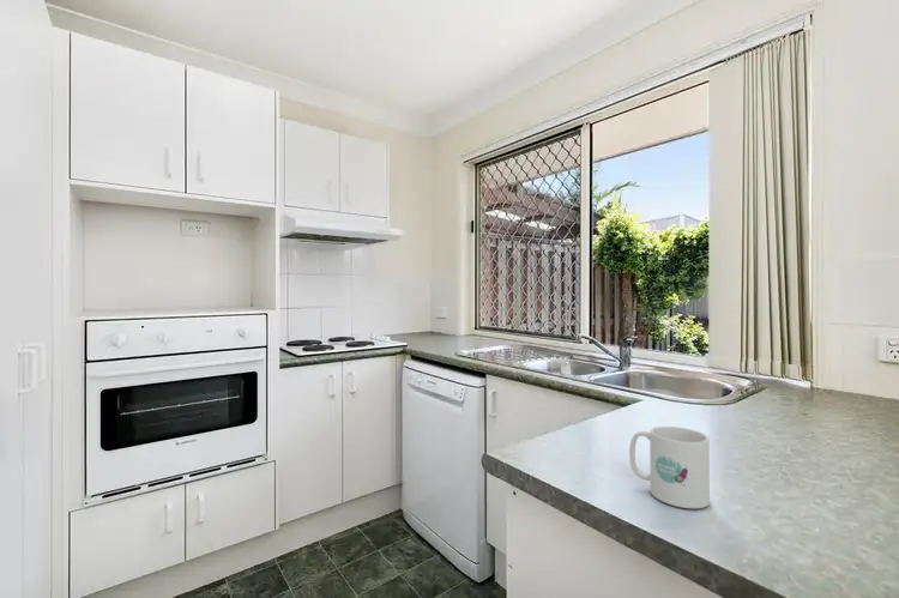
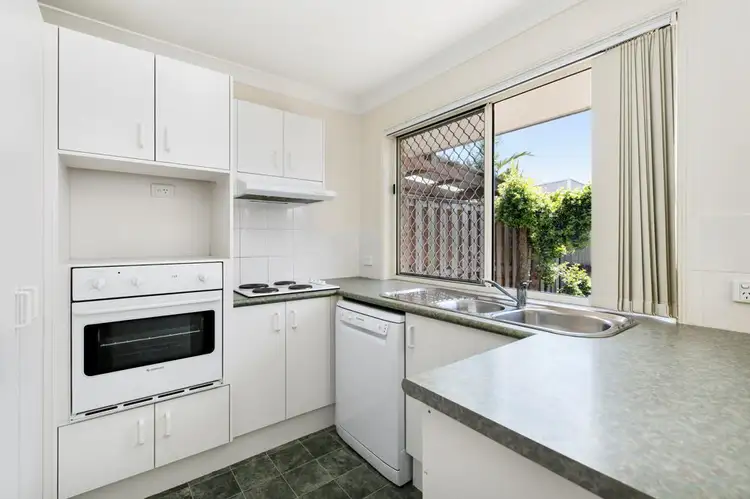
- mug [628,425,711,509]
